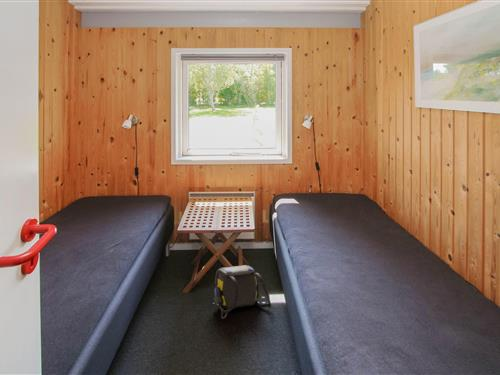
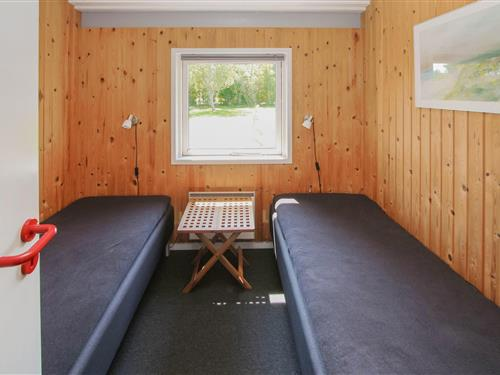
- shoulder bag [213,264,274,319]
